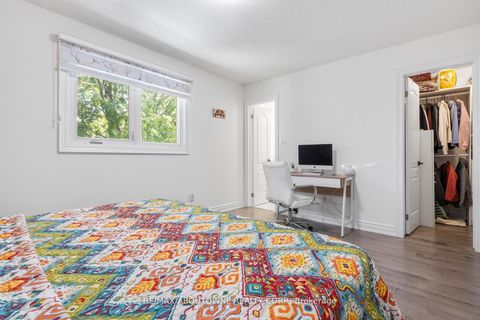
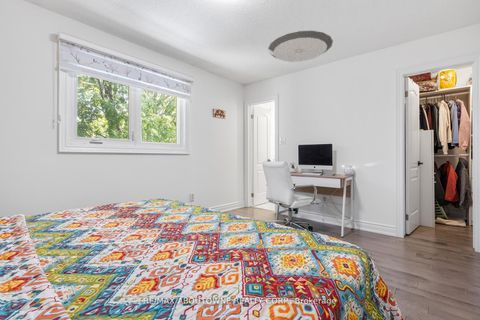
+ ceiling light fixture [267,29,334,63]
